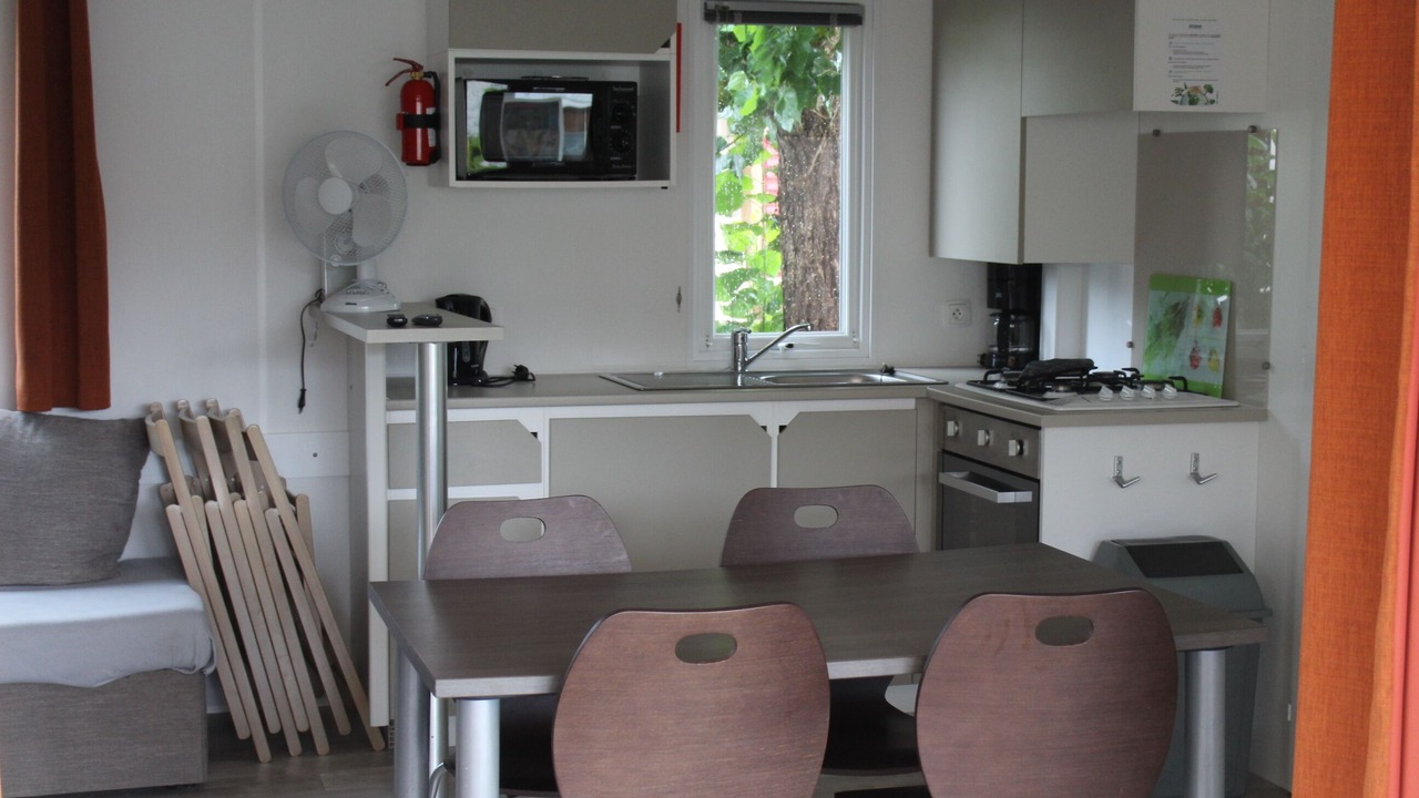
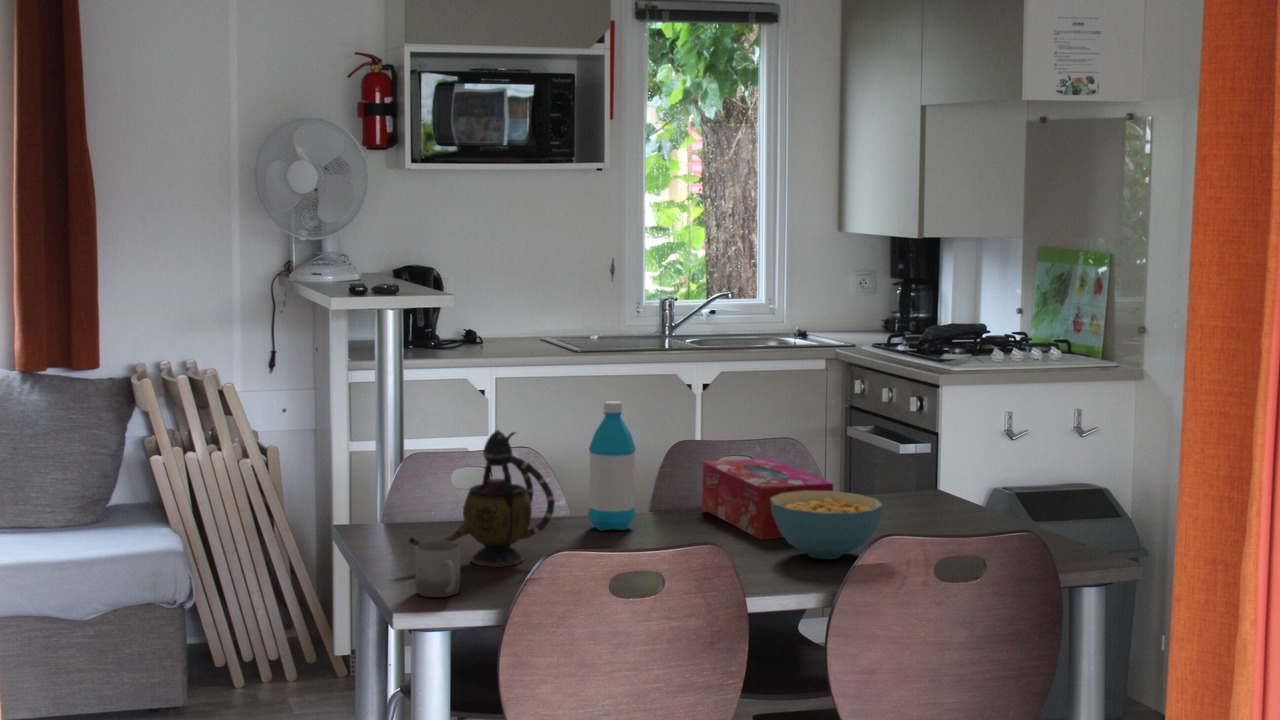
+ cup [414,540,461,598]
+ teapot [408,428,556,568]
+ cereal bowl [770,490,884,560]
+ water bottle [587,400,637,532]
+ tissue box [701,457,835,540]
